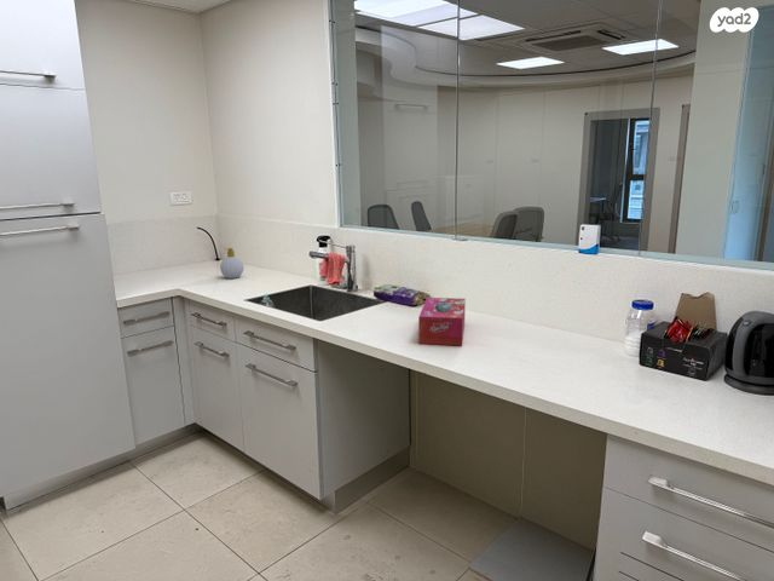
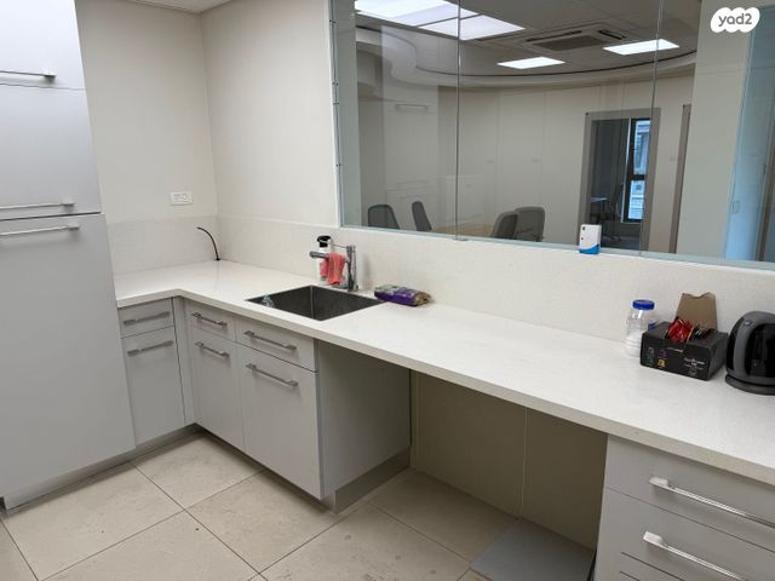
- soap bottle [219,247,246,280]
- tissue box [417,297,467,346]
